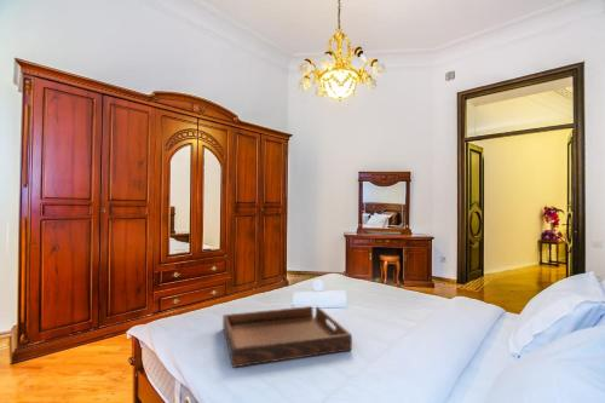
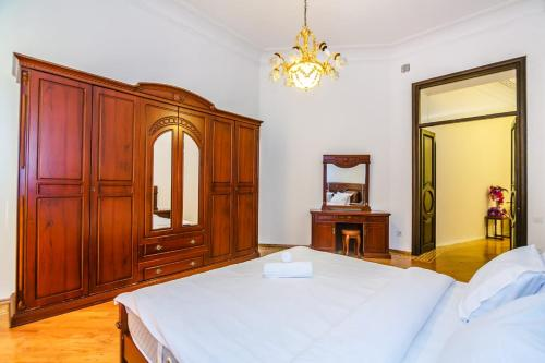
- serving tray [221,305,353,369]
